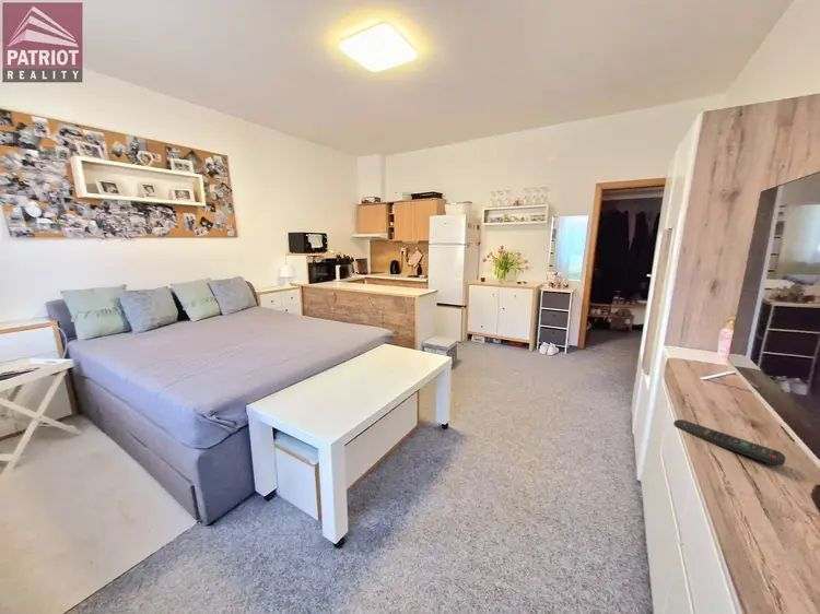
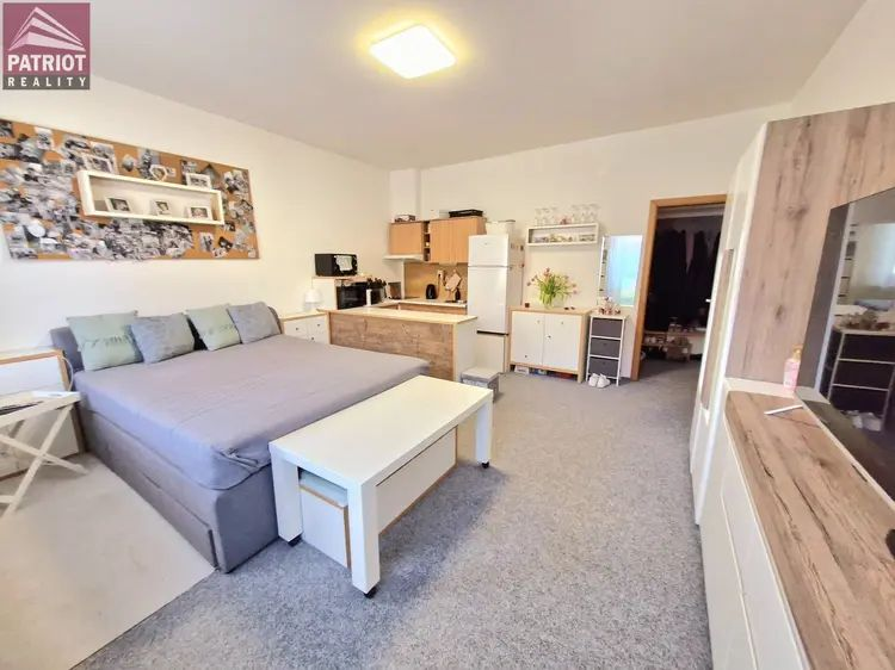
- remote control [672,418,787,467]
